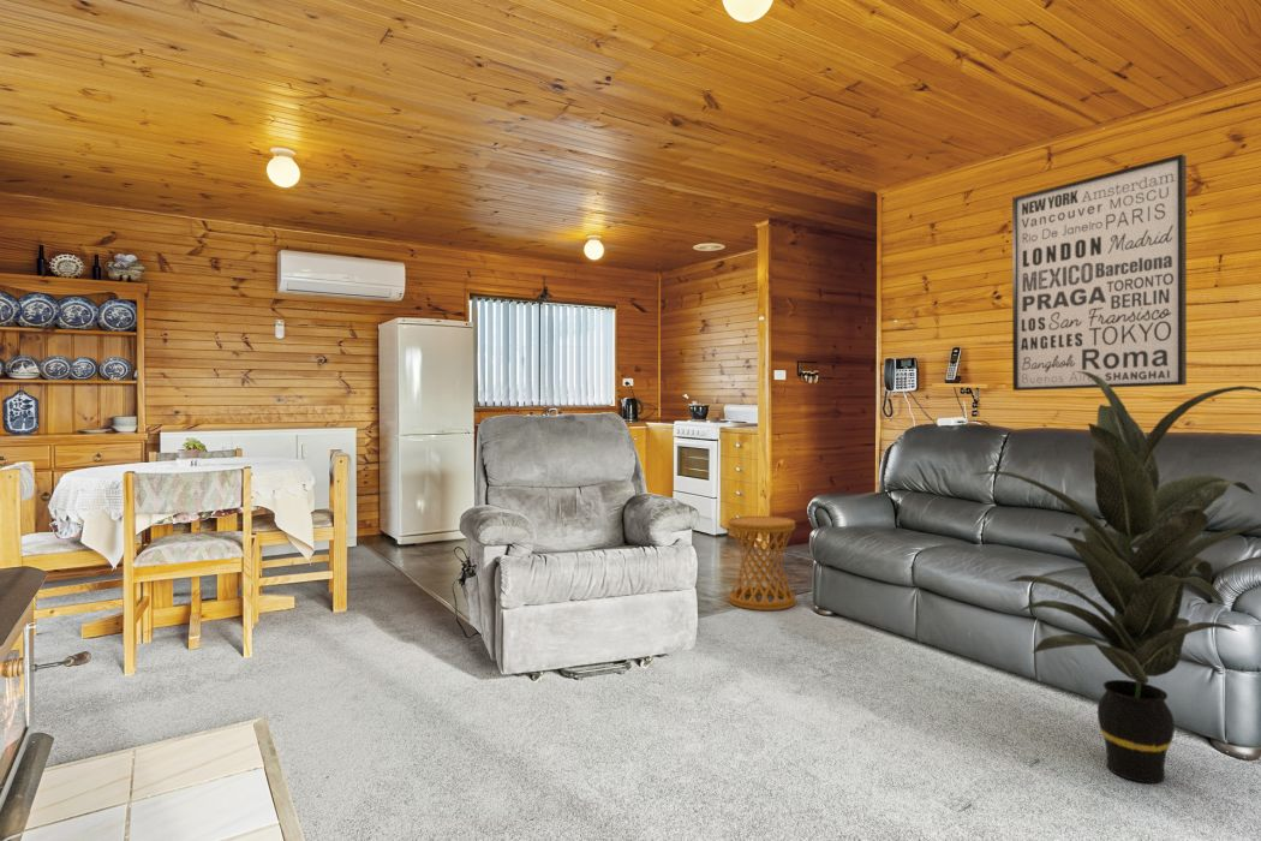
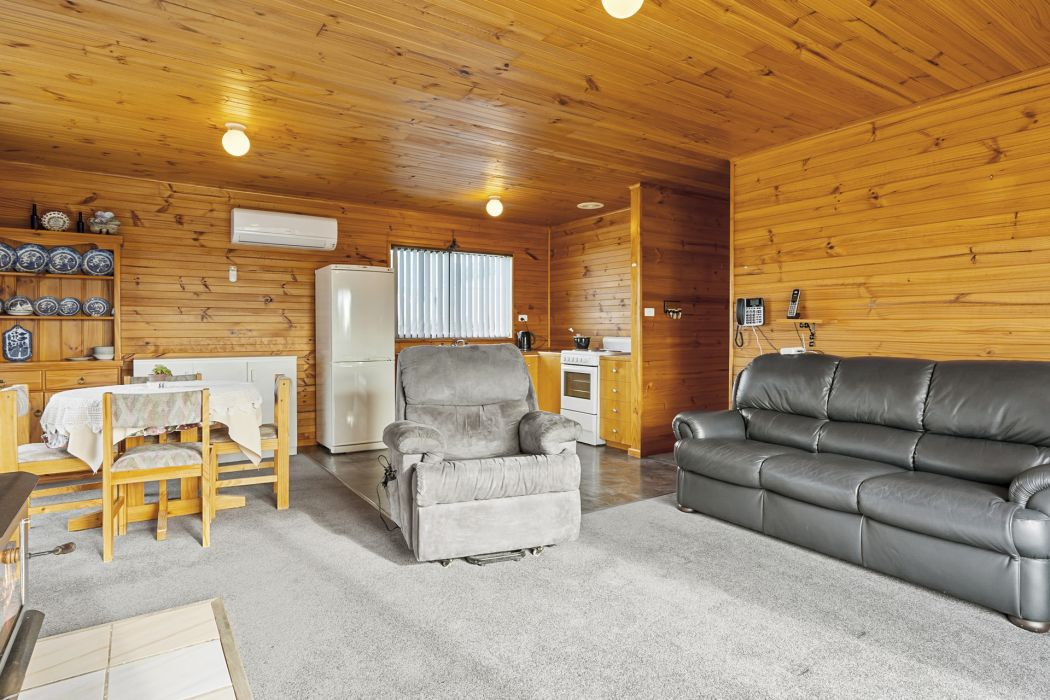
- indoor plant [970,371,1261,783]
- wall art [1011,153,1188,392]
- side table [727,515,797,612]
